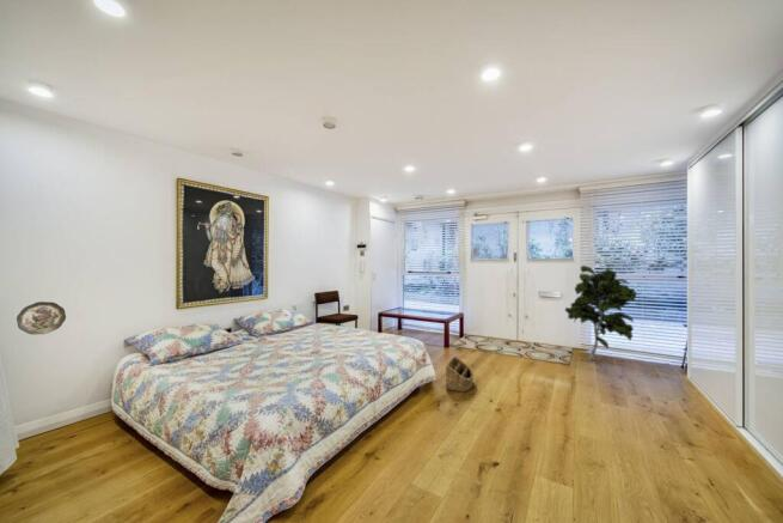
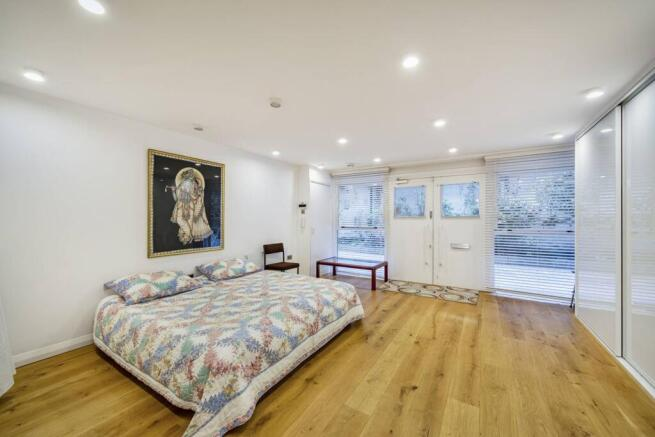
- decorative plate [16,300,67,335]
- basket [445,355,475,394]
- indoor plant [564,264,637,361]
